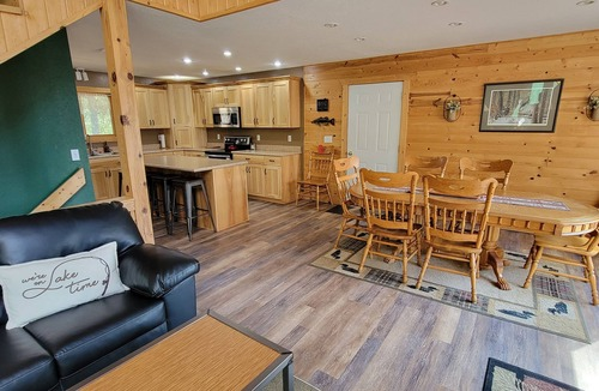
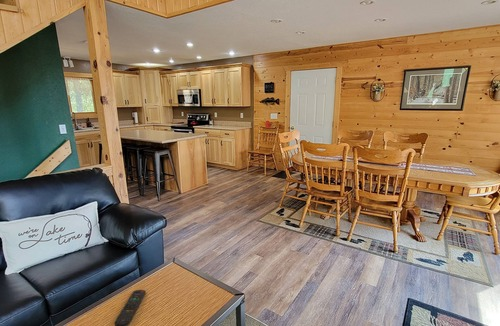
+ remote control [113,289,147,326]
